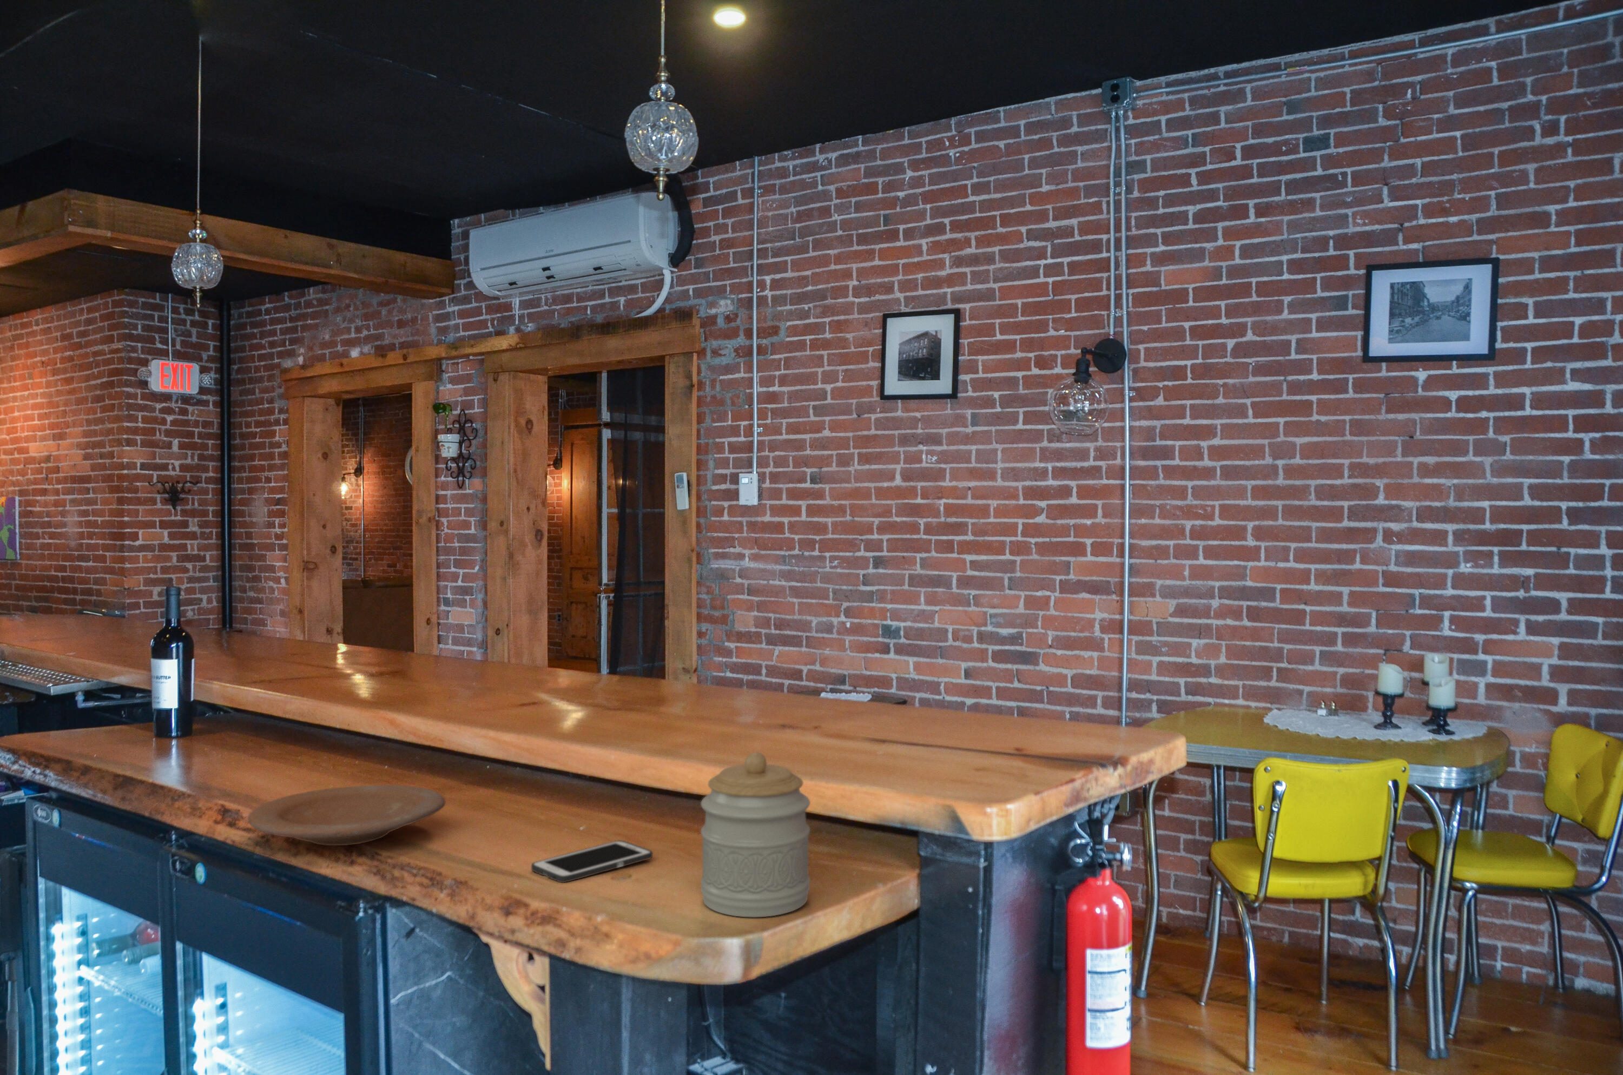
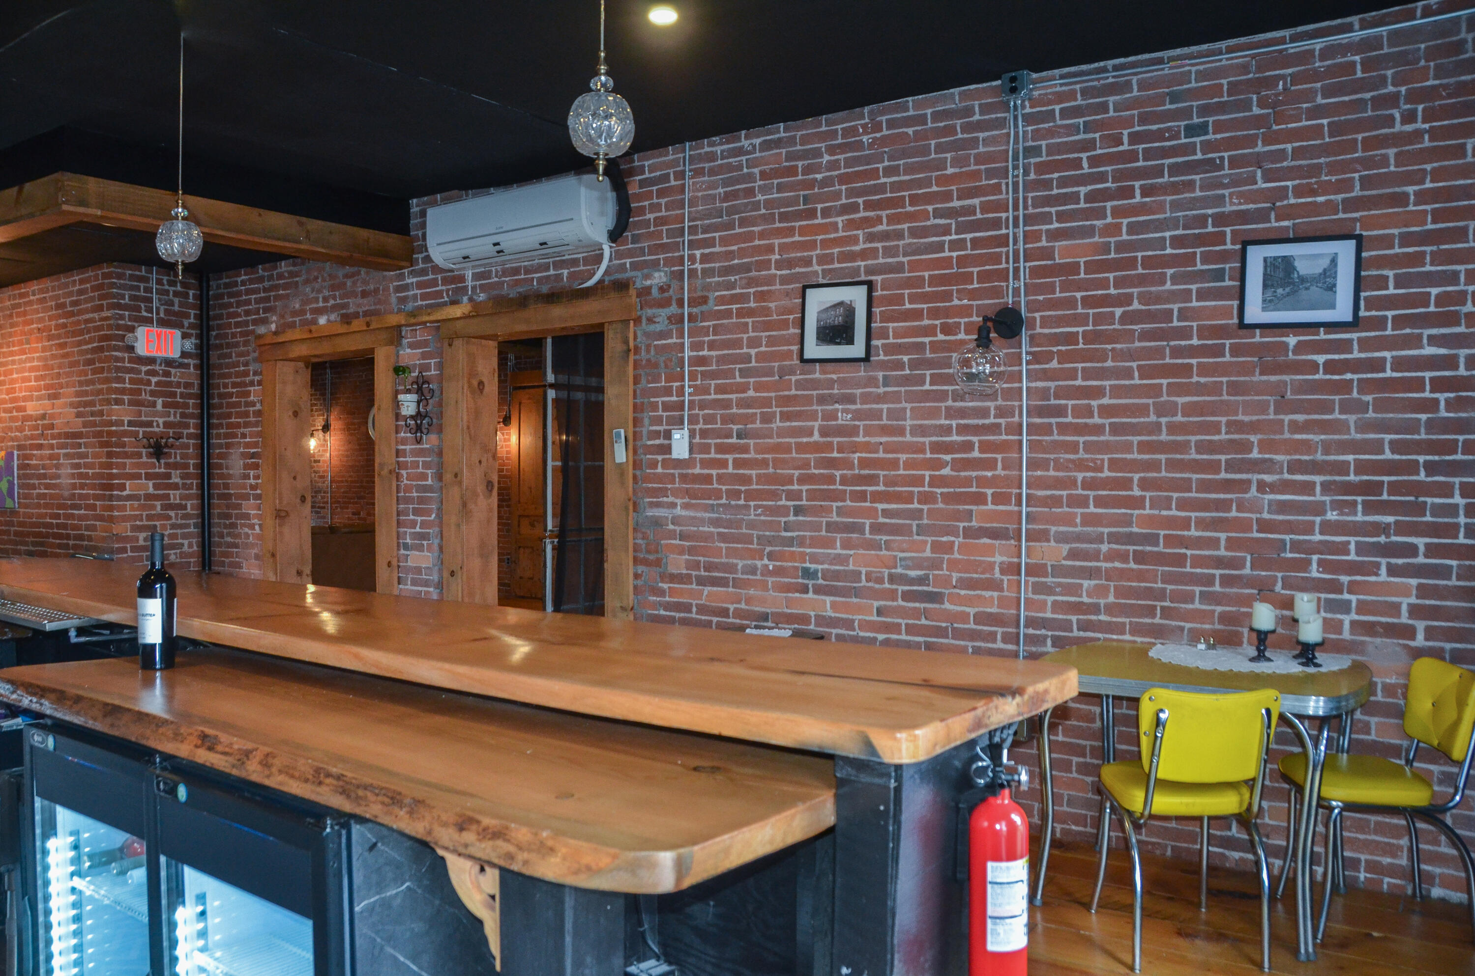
- cell phone [530,840,653,883]
- plate [247,785,446,846]
- jar [701,751,811,918]
